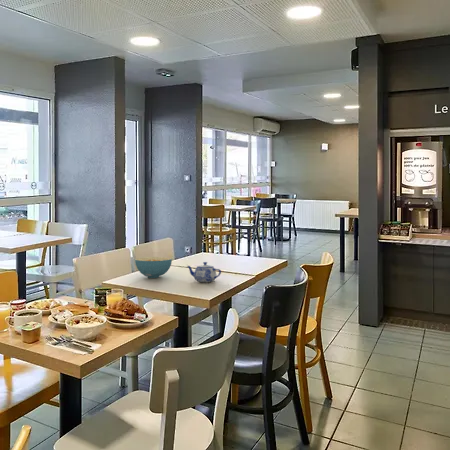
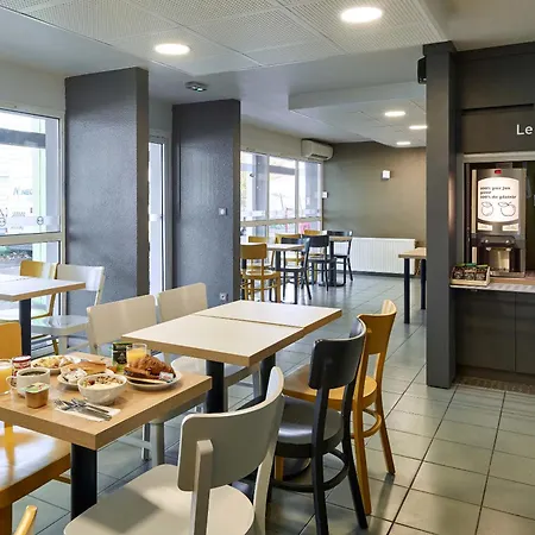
- teapot [186,261,222,283]
- cereal bowl [134,256,173,279]
